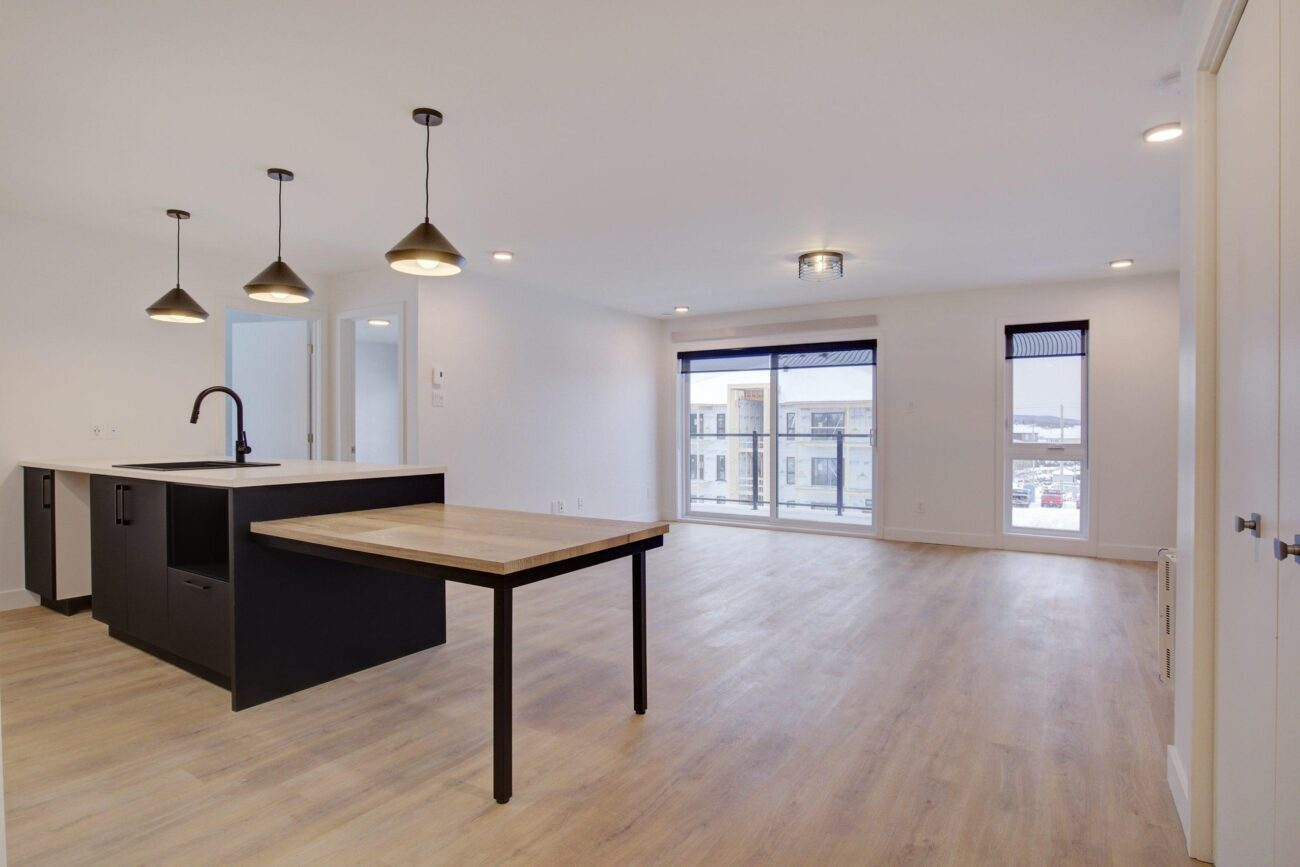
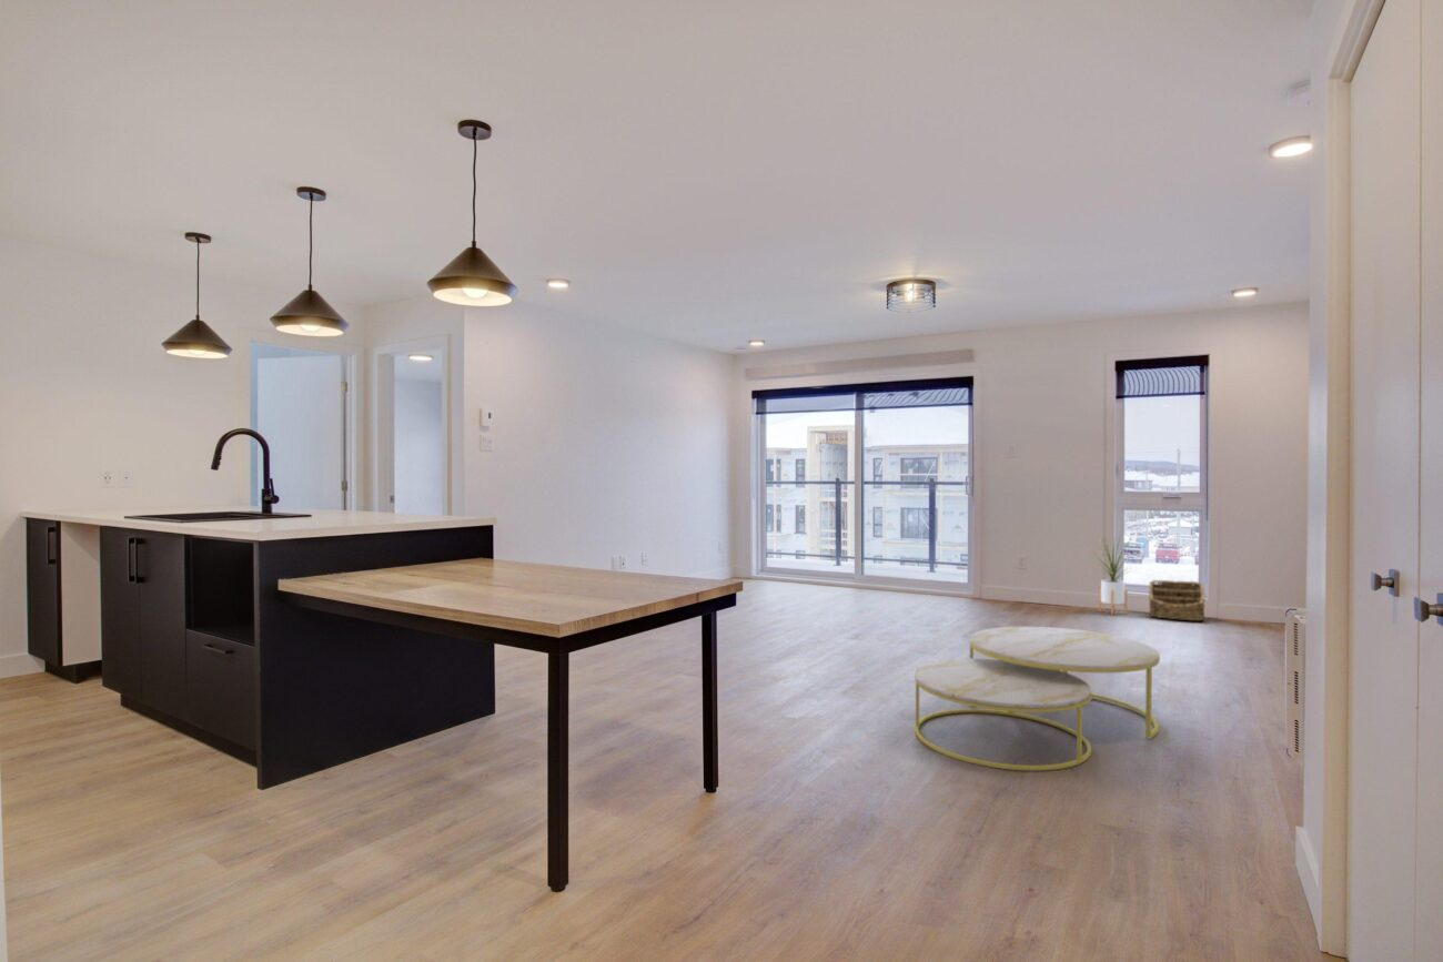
+ basket [1148,579,1205,621]
+ house plant [1089,528,1138,616]
+ coffee table [914,626,1161,771]
